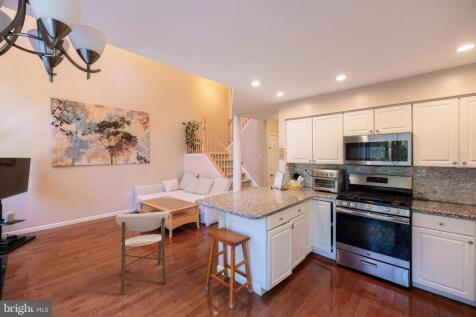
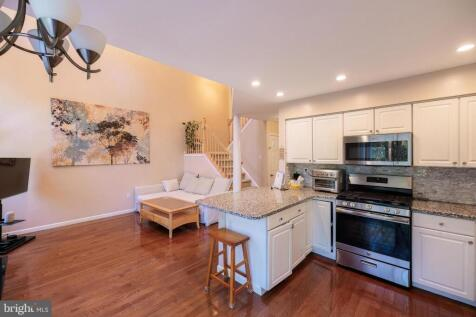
- dining chair [115,210,170,295]
